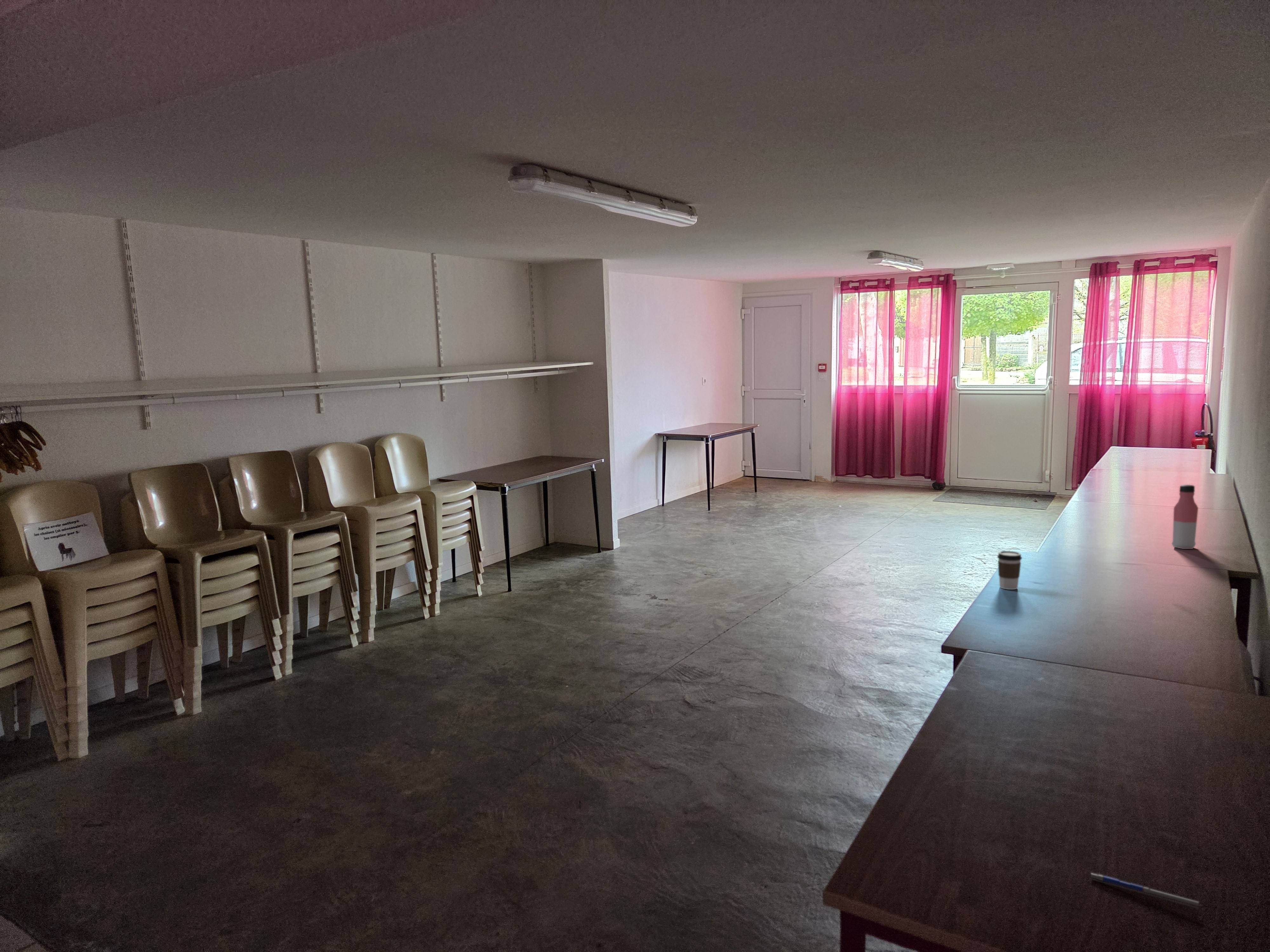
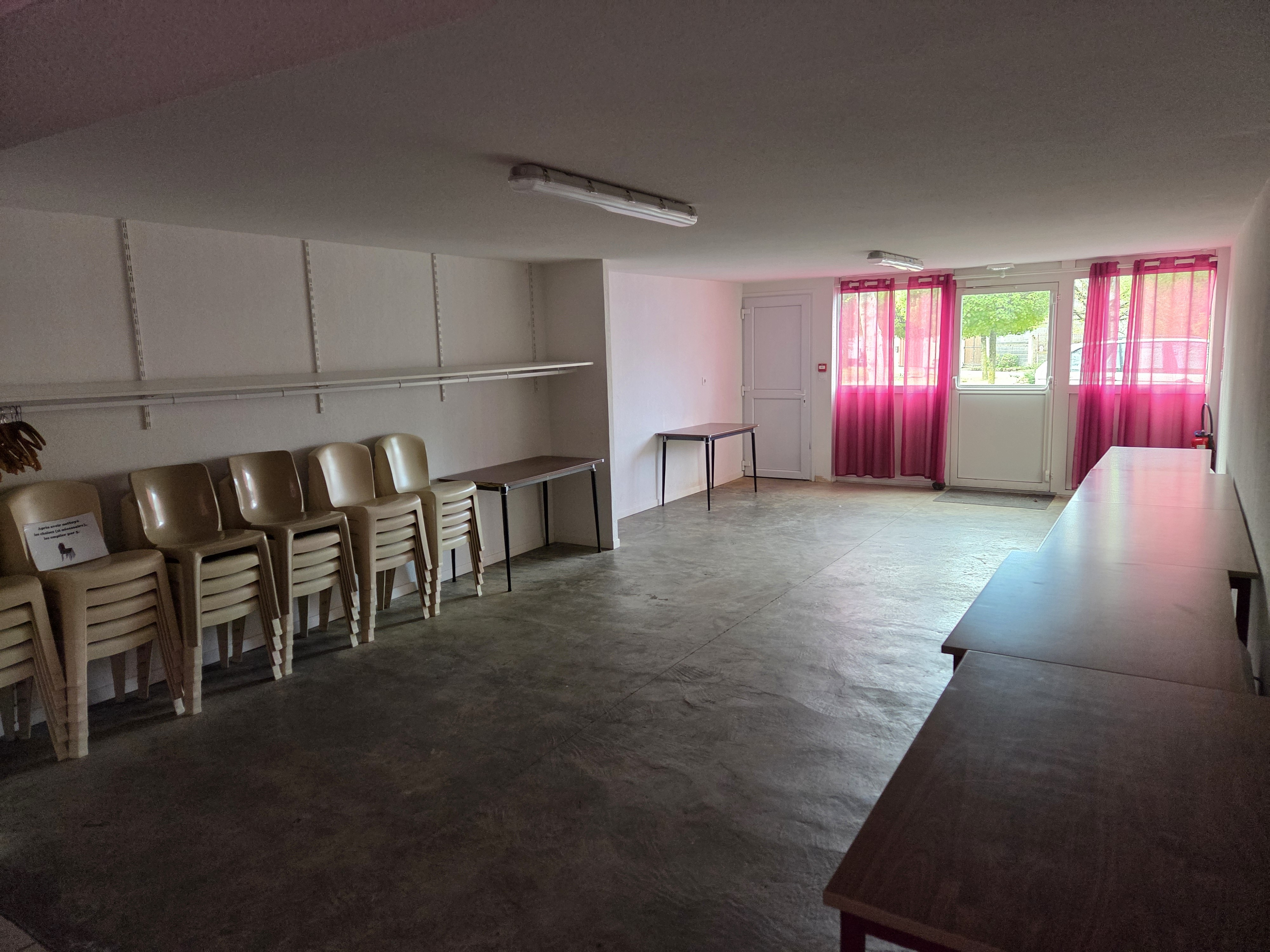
- pen [1090,873,1203,909]
- coffee cup [997,551,1022,590]
- water bottle [1171,484,1199,549]
